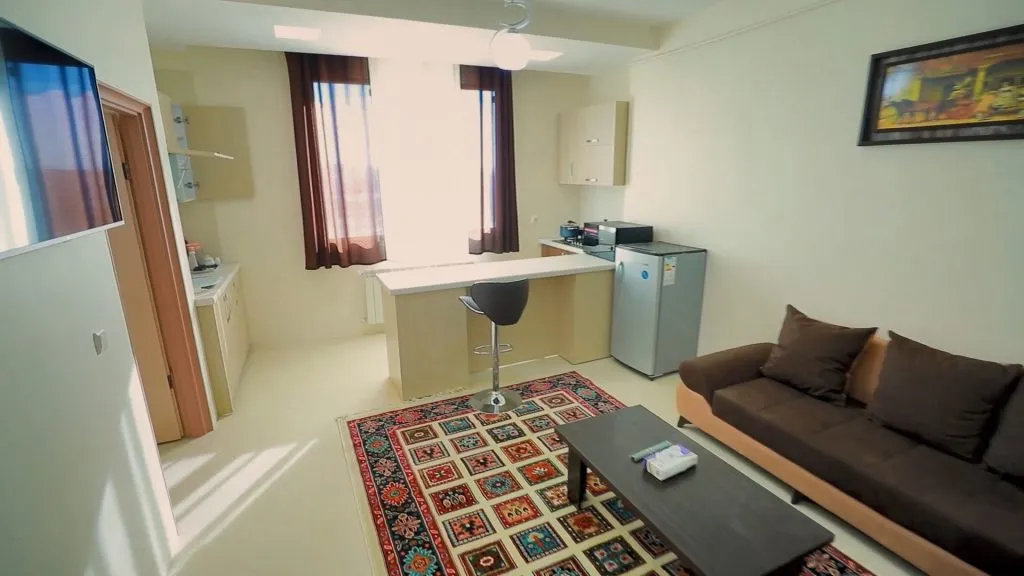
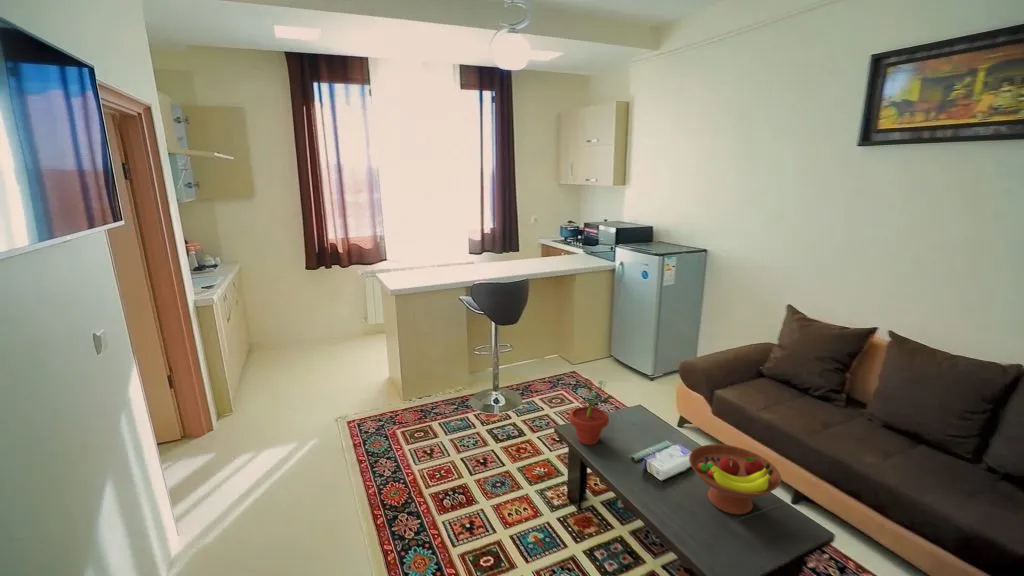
+ fruit bowl [688,443,782,516]
+ potted plant [568,377,615,446]
